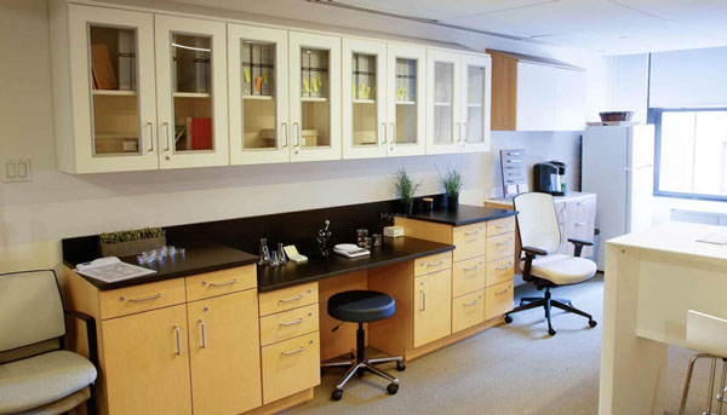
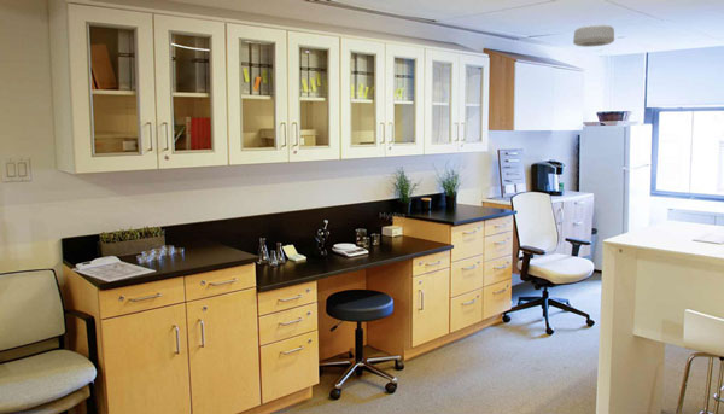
+ ceiling light [572,23,615,48]
